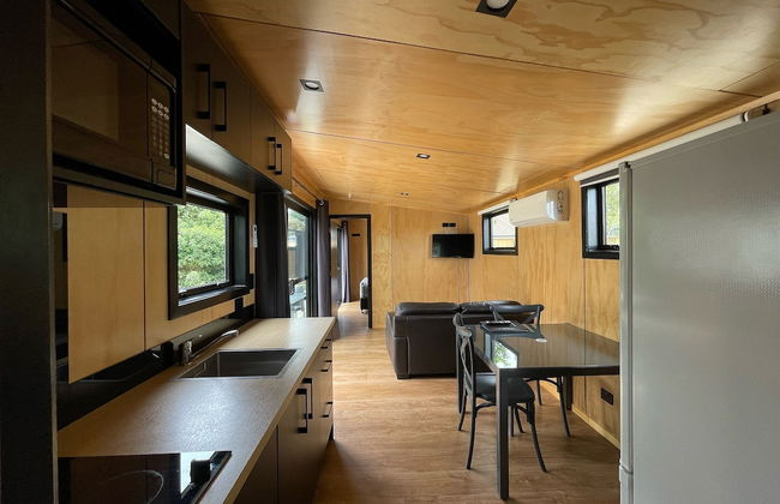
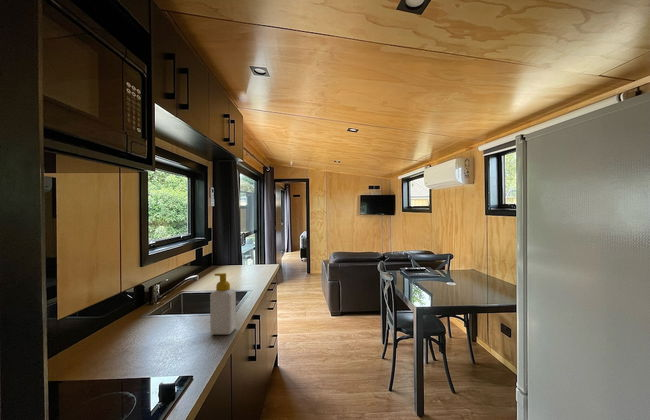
+ soap bottle [209,272,237,336]
